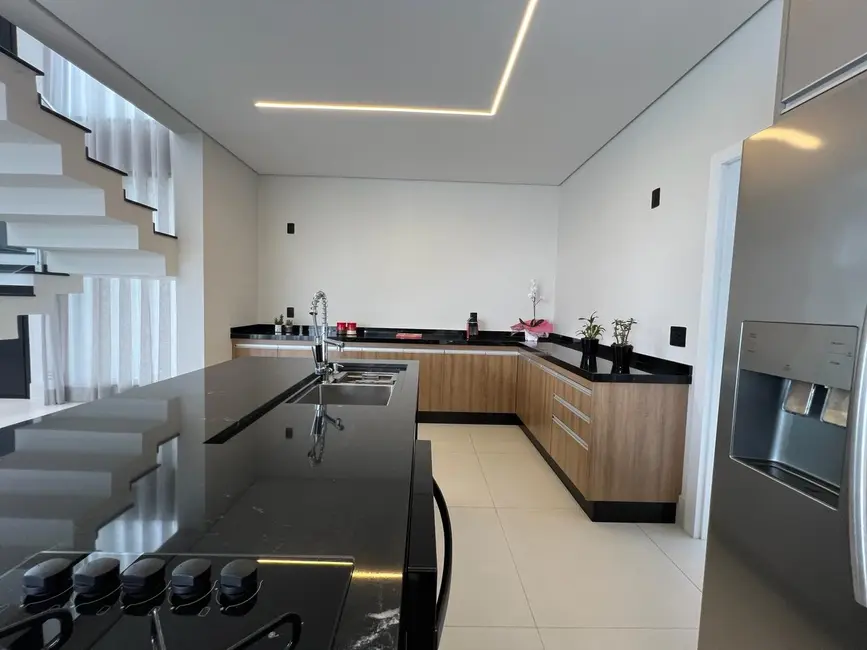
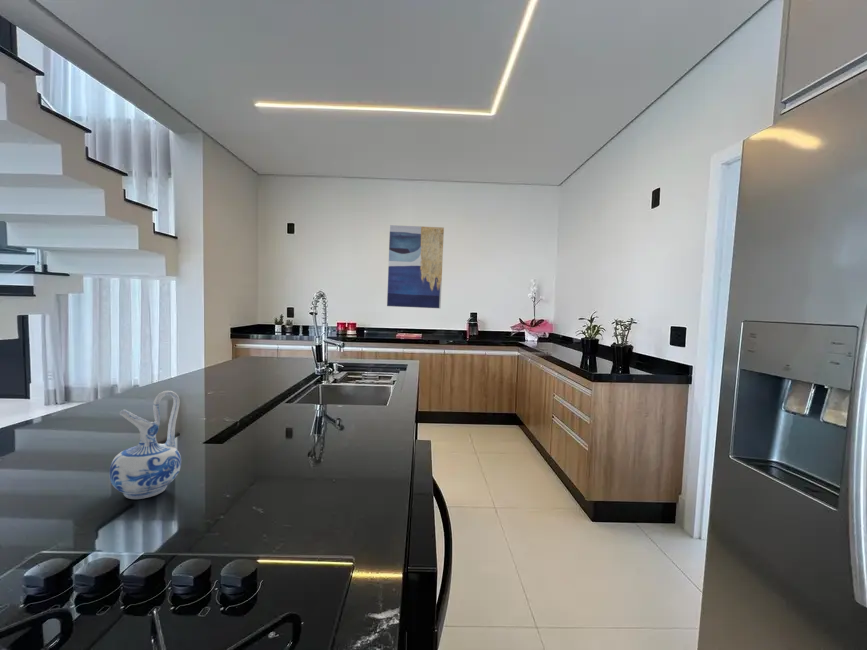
+ wall art [386,224,445,309]
+ ceramic pitcher [108,390,182,500]
